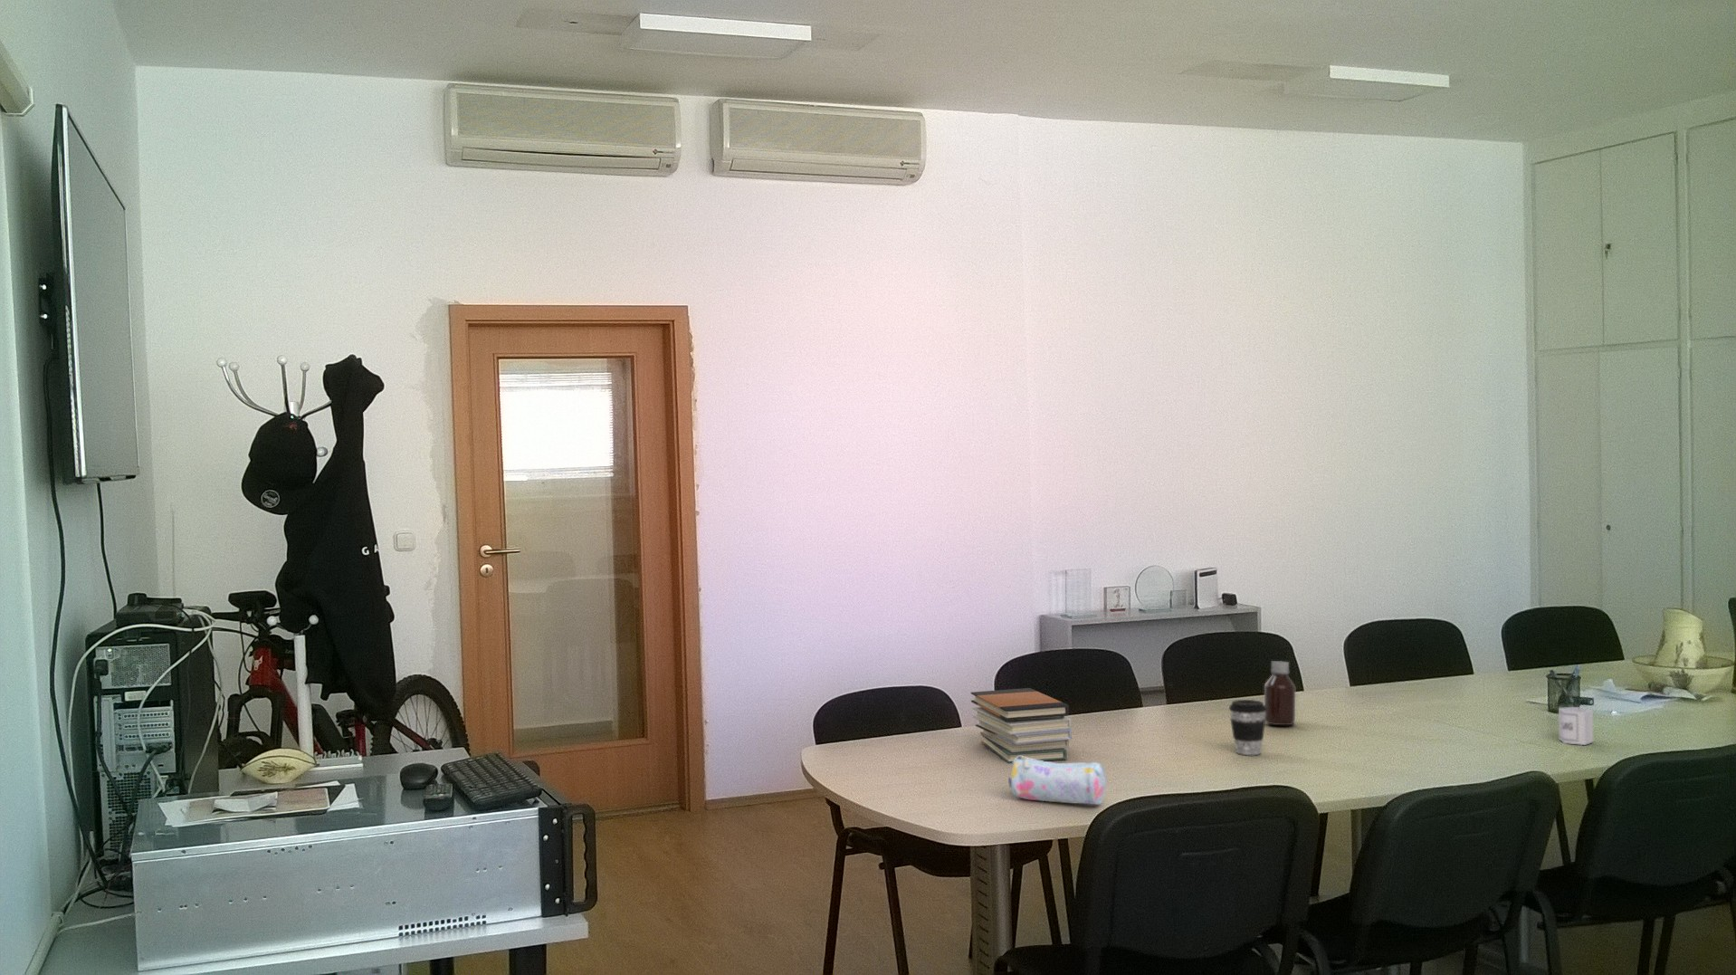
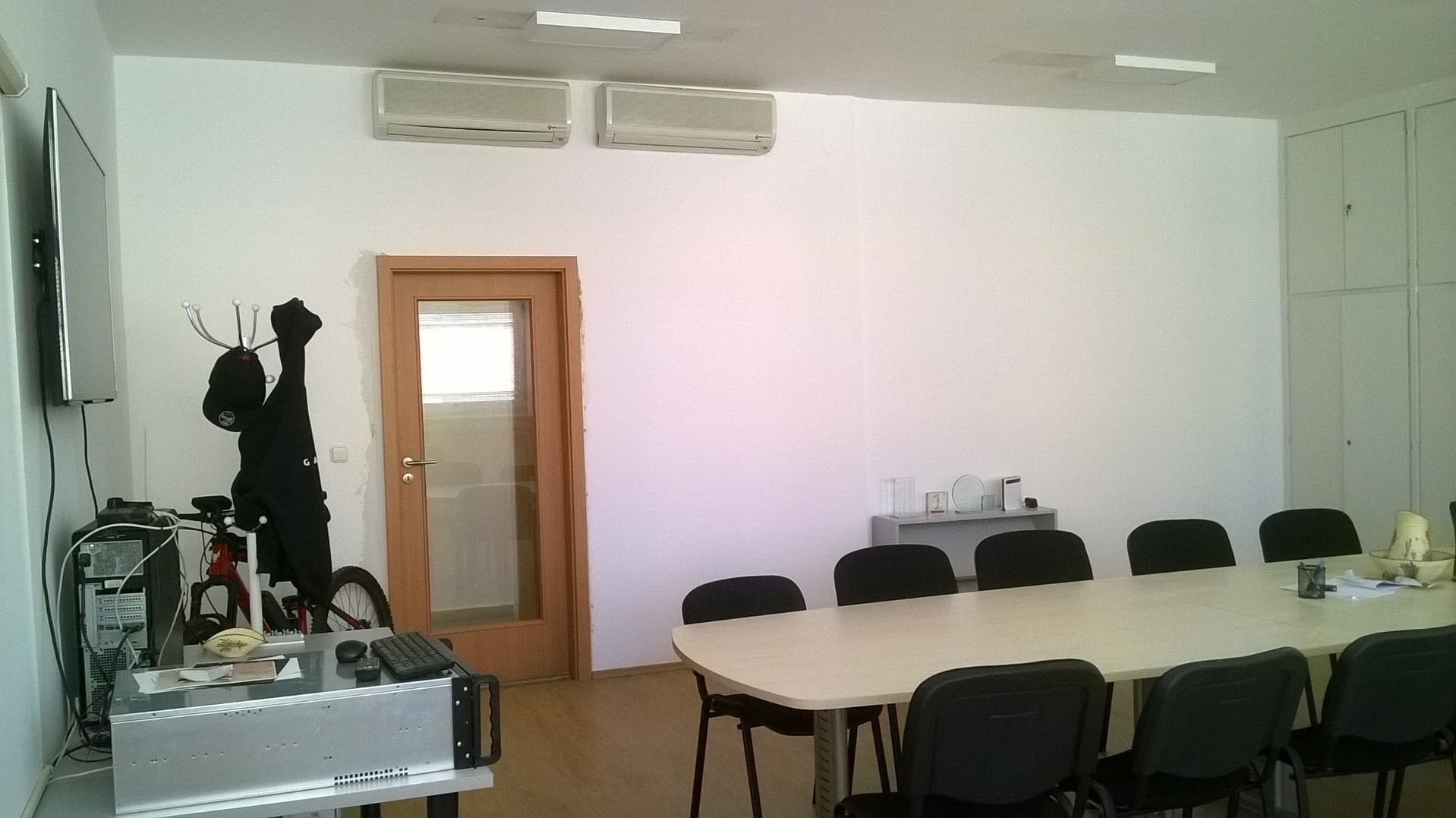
- cup [1557,706,1594,746]
- book stack [971,687,1073,764]
- coffee cup [1228,698,1266,756]
- pencil case [1008,756,1106,806]
- bottle [1264,660,1296,726]
